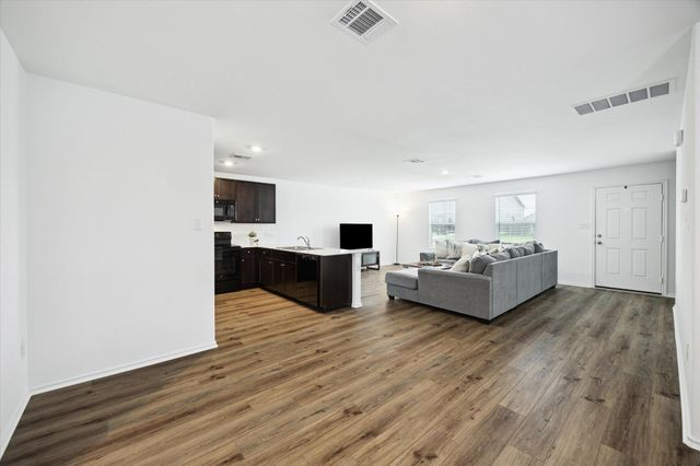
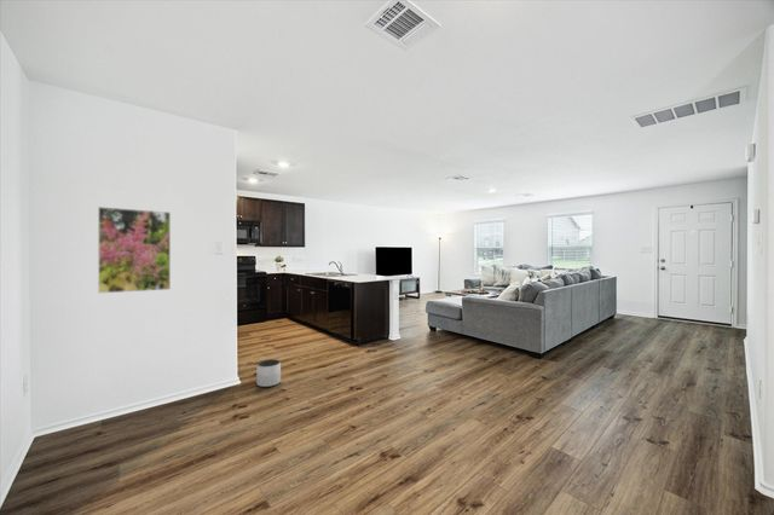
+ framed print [97,206,172,295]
+ planter [255,358,282,388]
